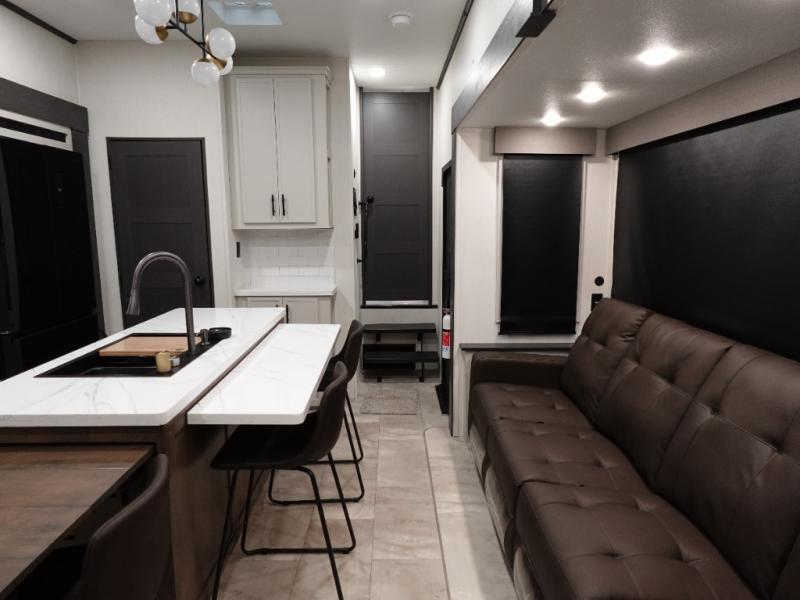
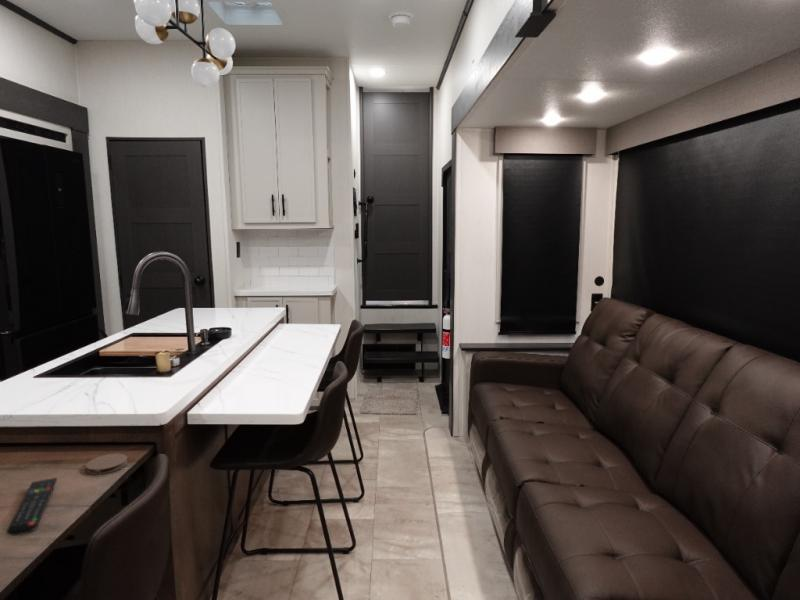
+ remote control [6,477,58,537]
+ coaster [85,453,128,475]
